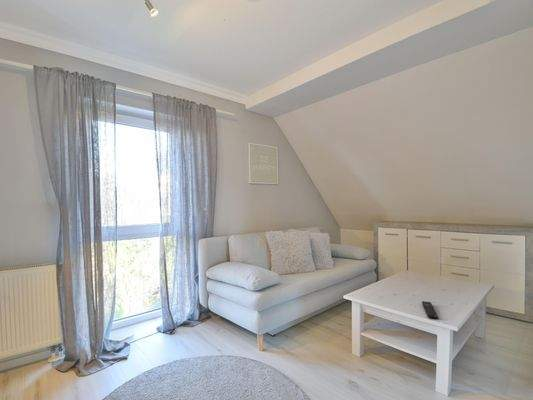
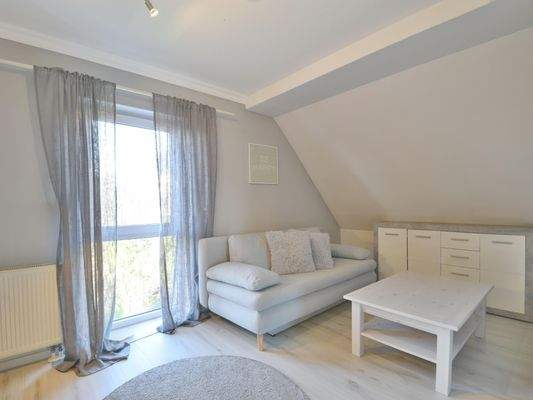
- remote control [421,300,439,321]
